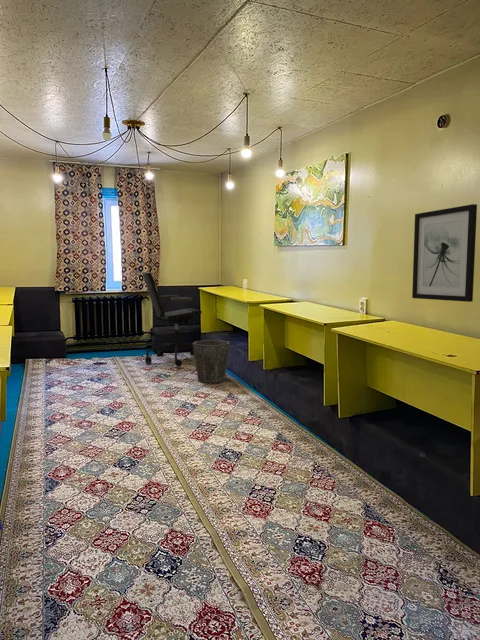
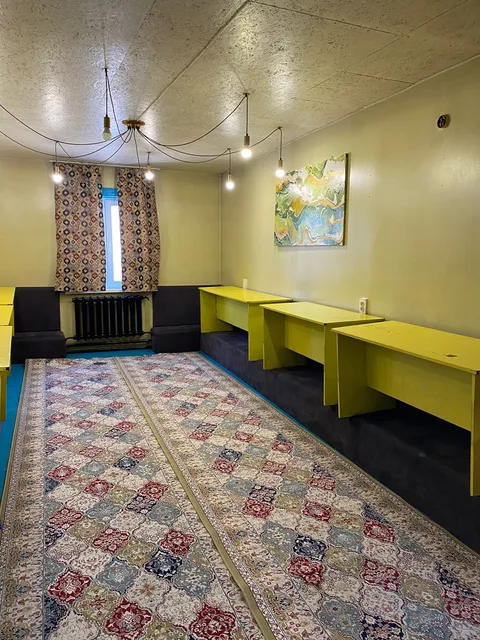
- wall art [411,203,478,303]
- office chair [142,272,203,368]
- waste bin [192,339,231,384]
